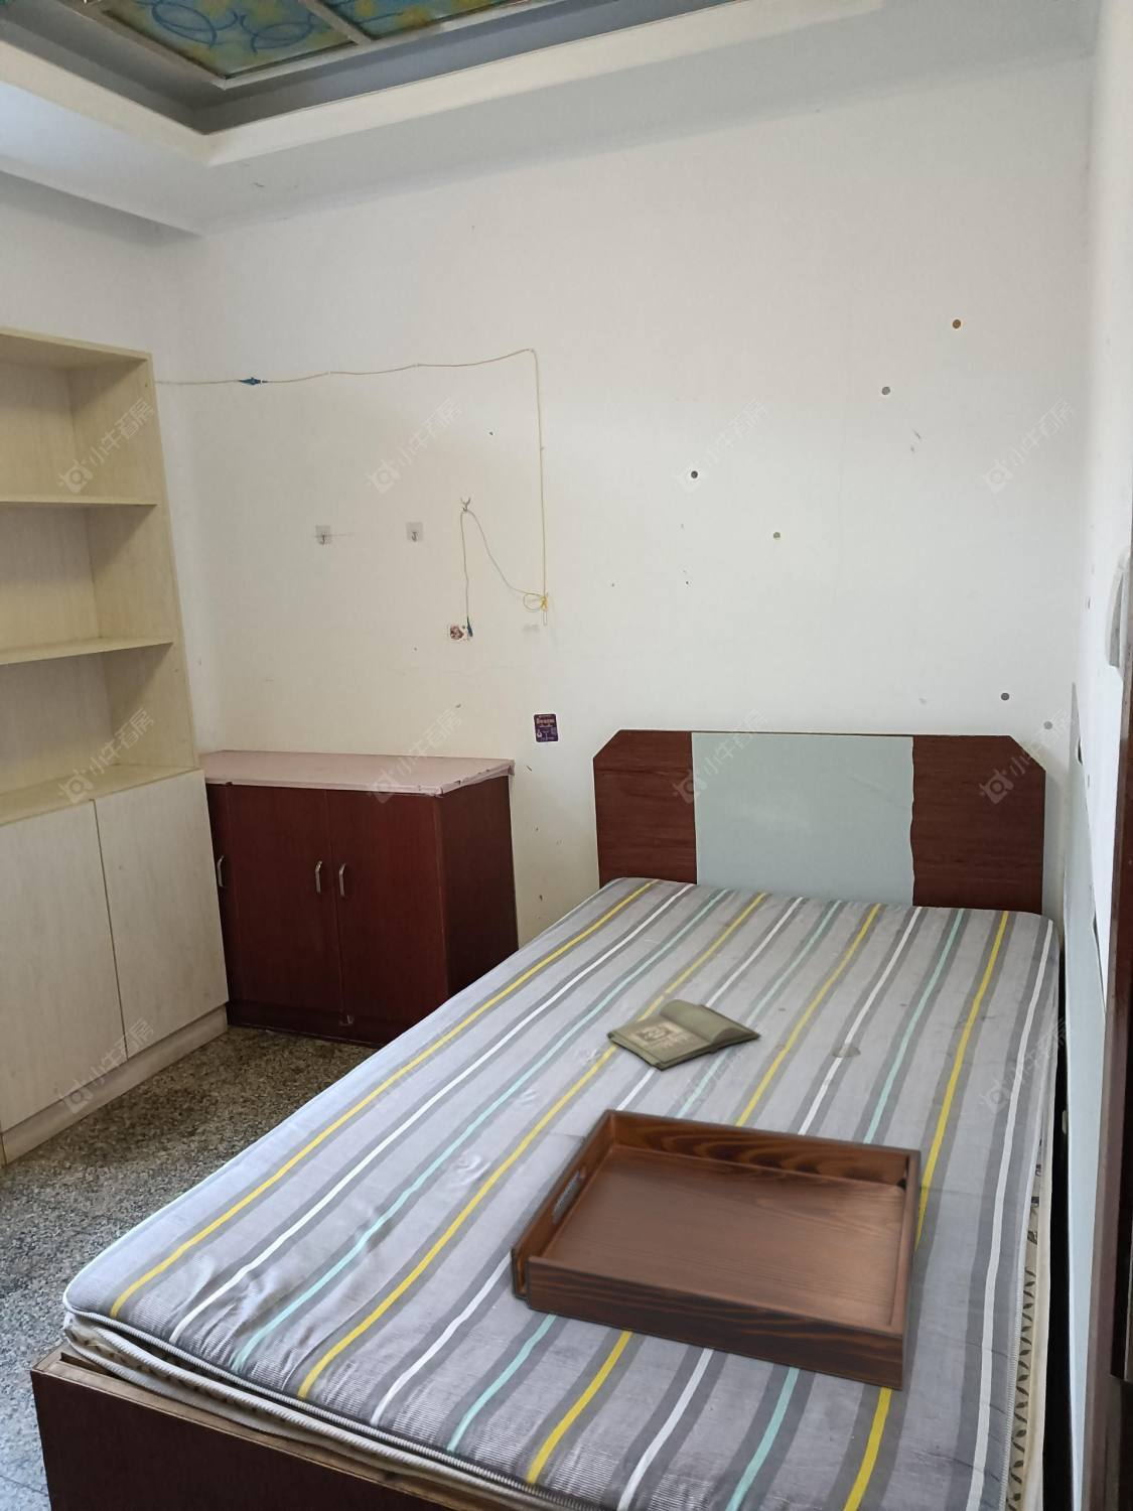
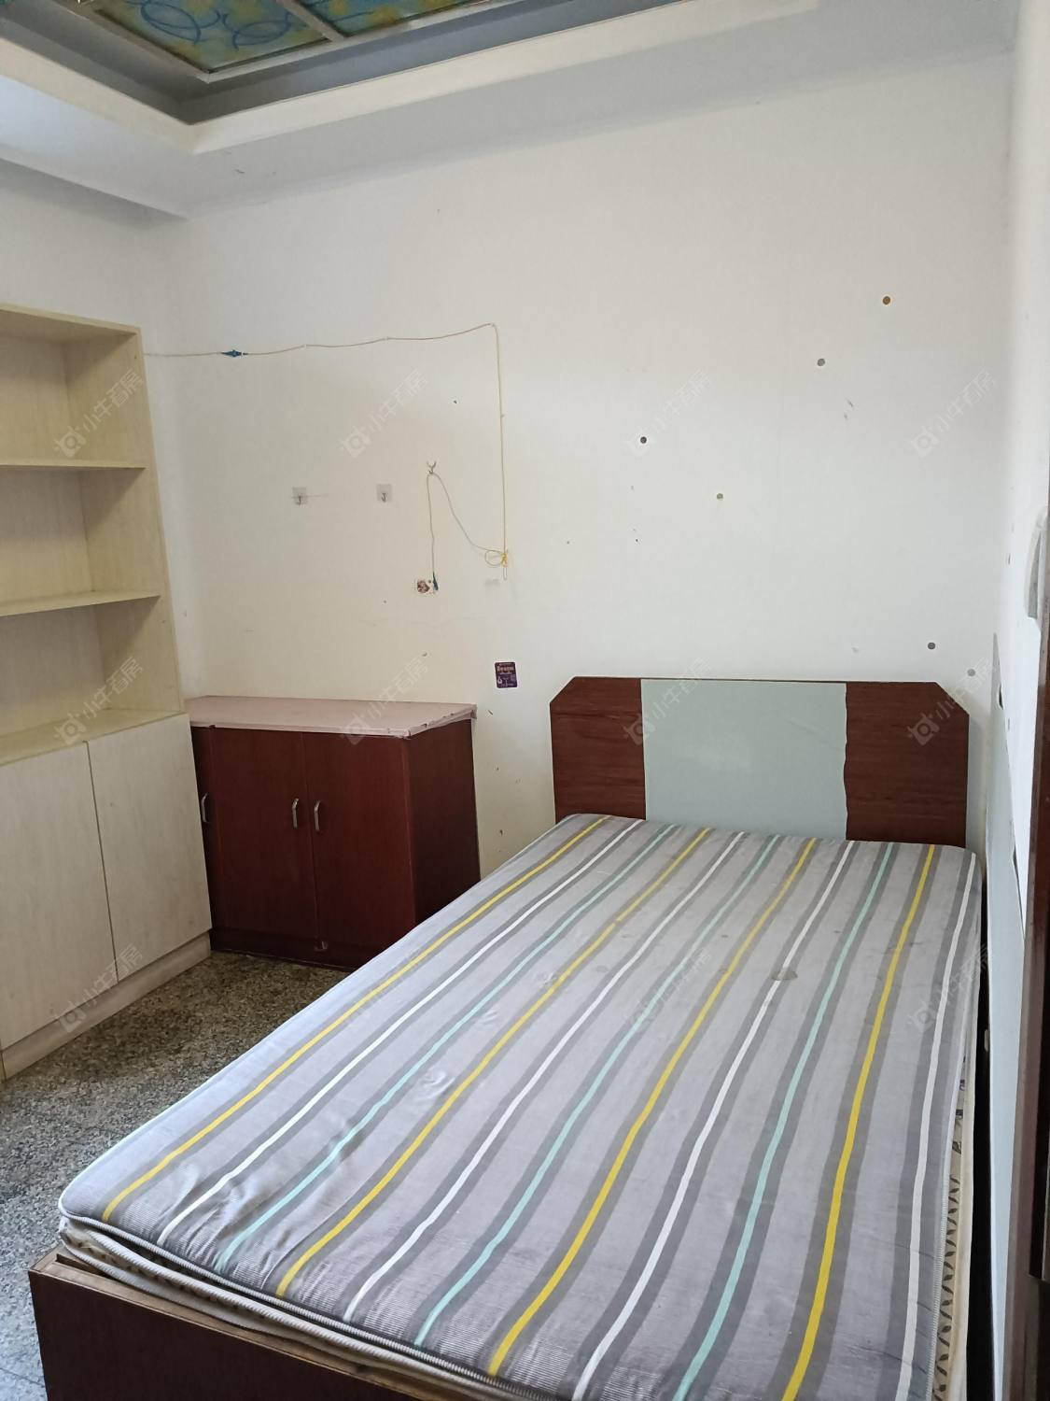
- hardback book [606,998,763,1071]
- serving tray [508,1108,922,1391]
